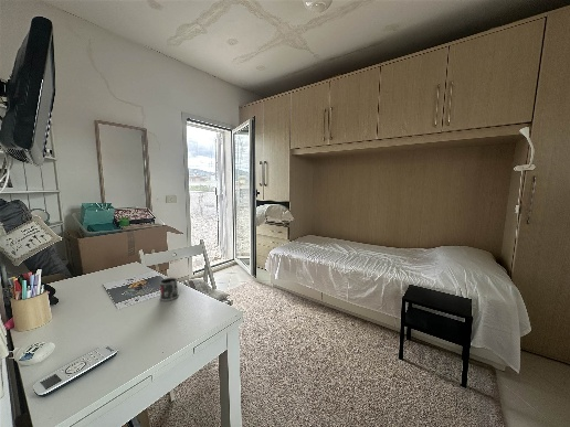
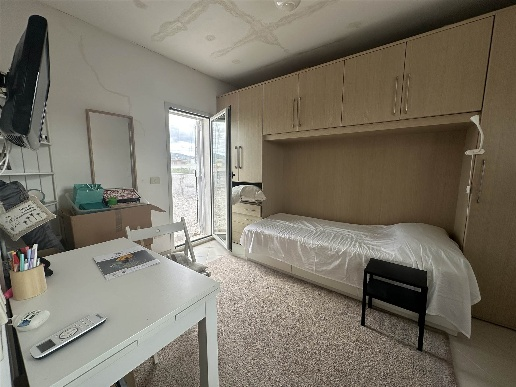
- mug [158,277,180,302]
